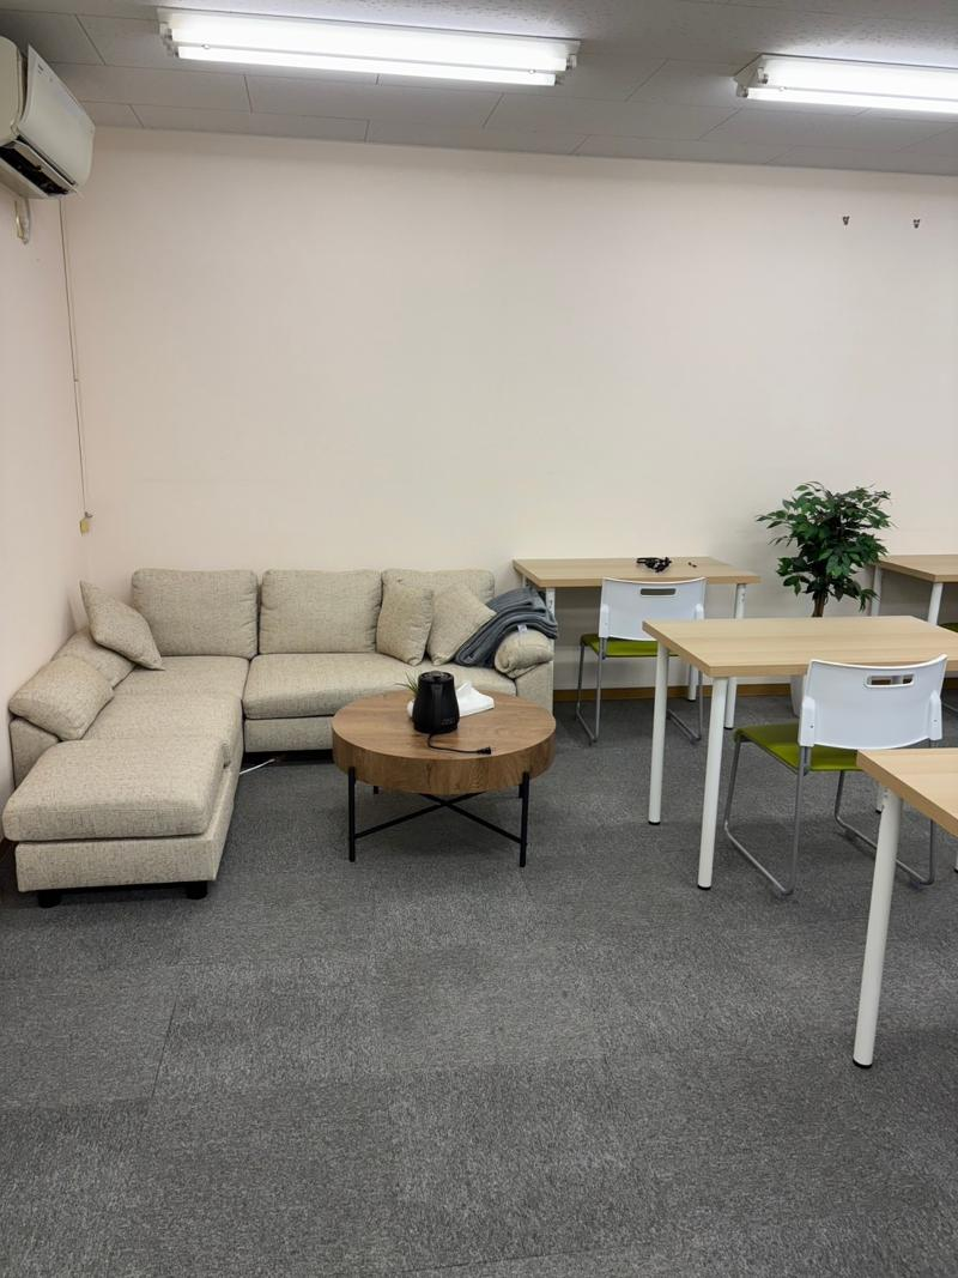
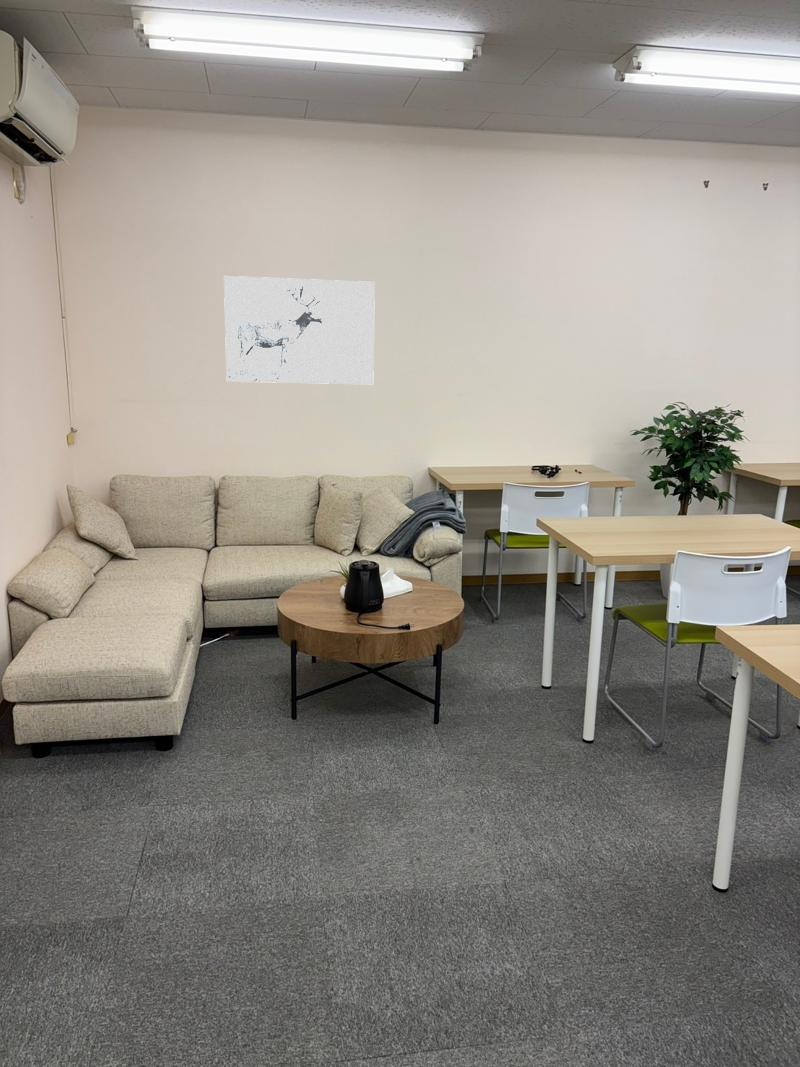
+ wall art [223,275,376,385]
